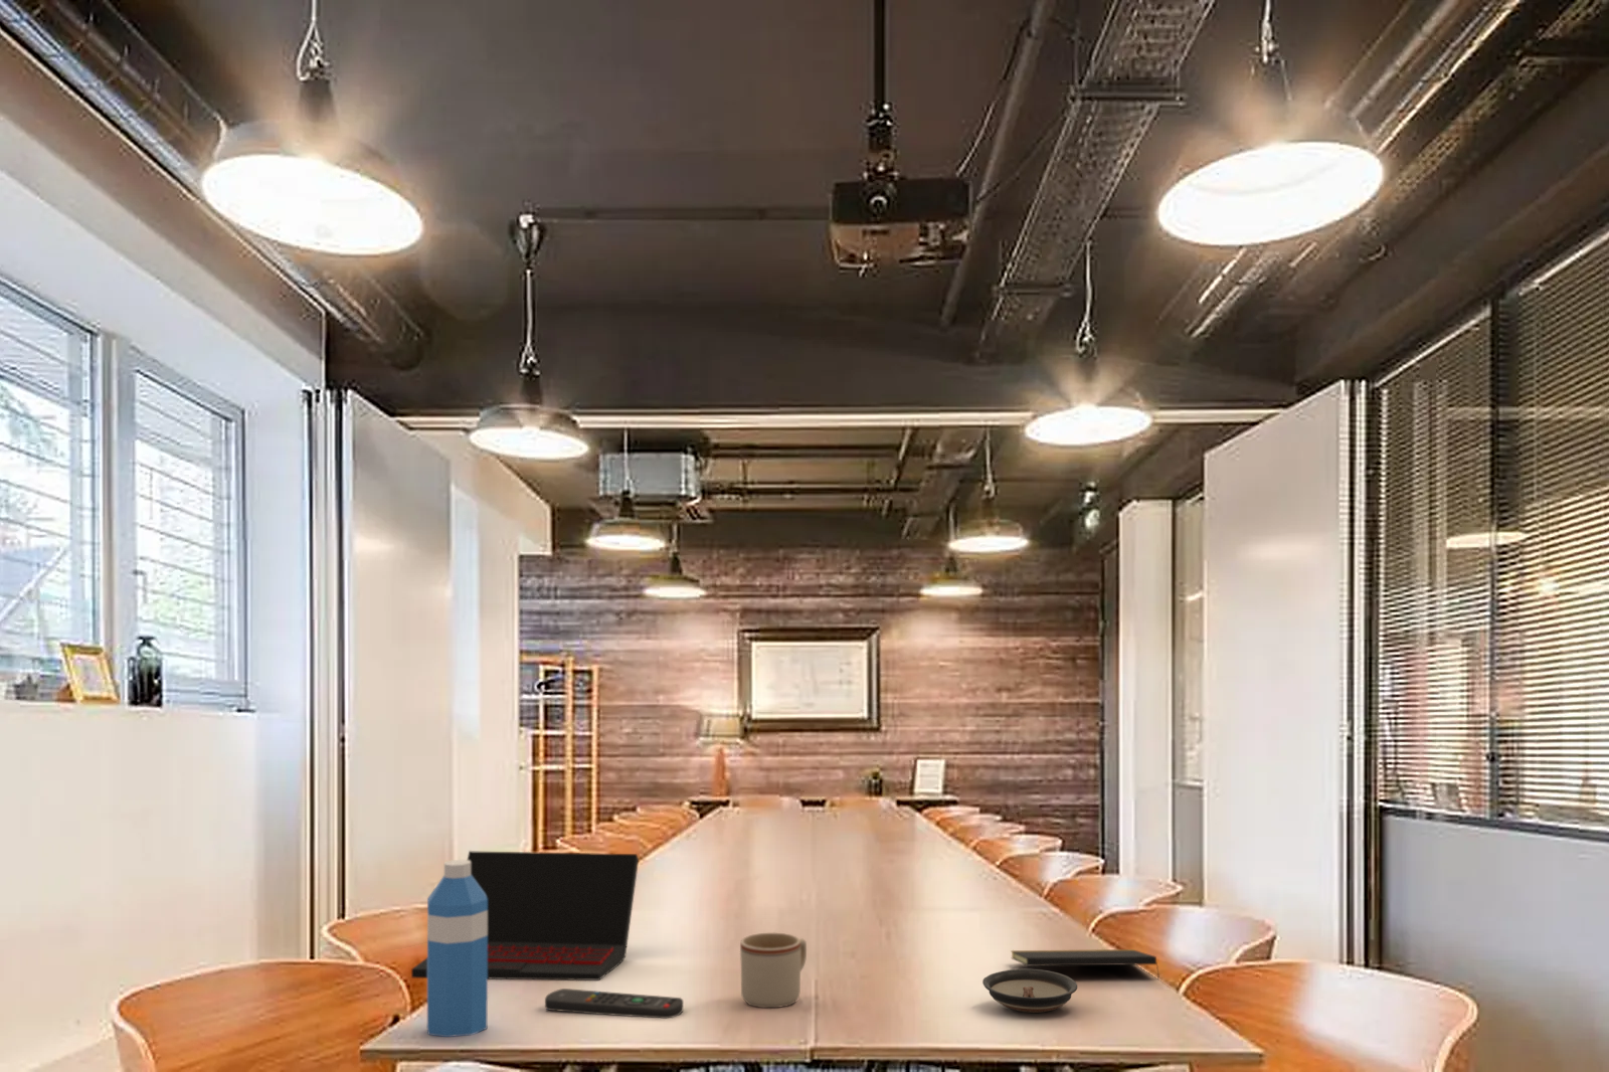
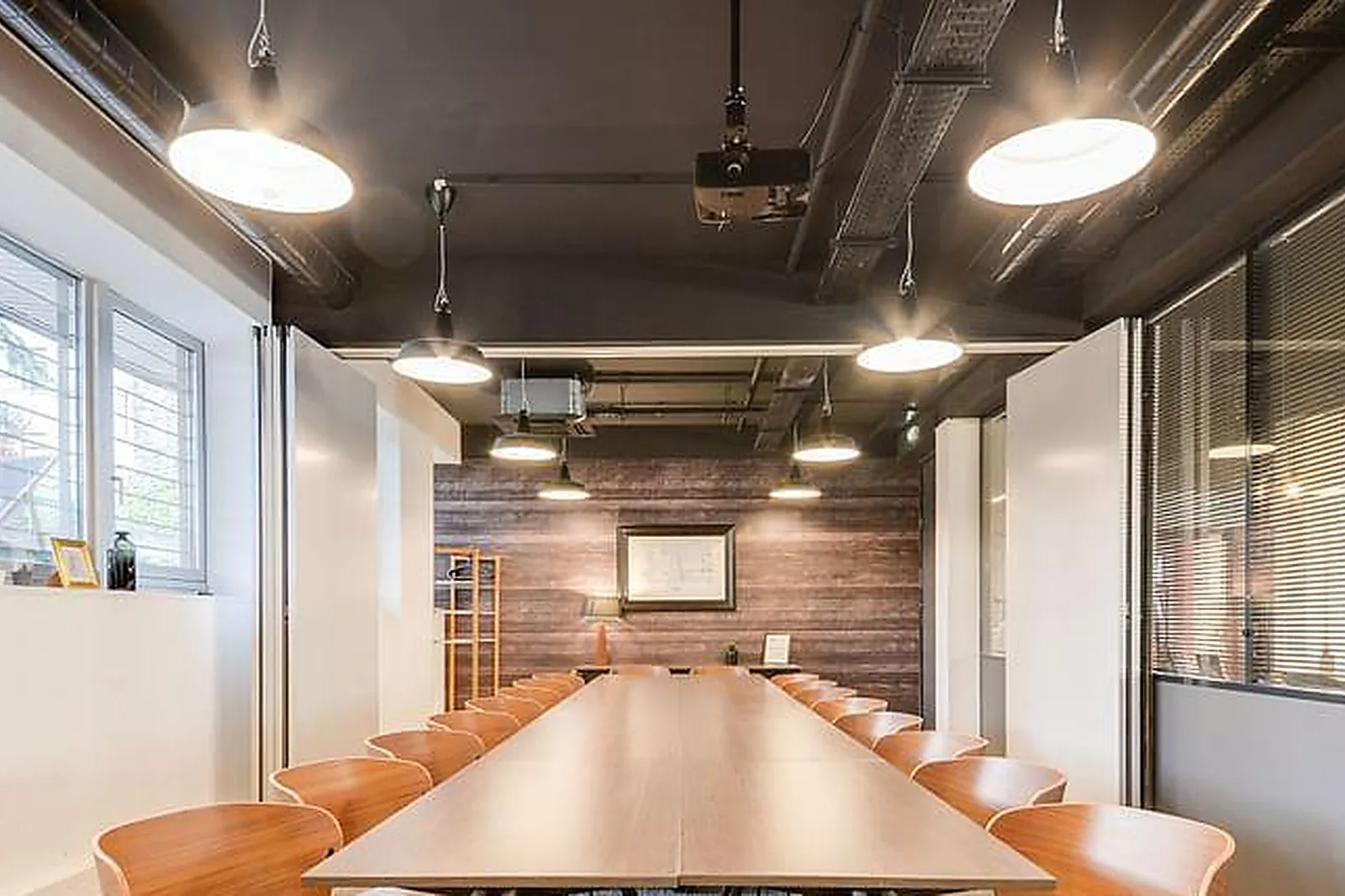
- mug [739,932,807,1009]
- saucer [981,968,1078,1013]
- notepad [1010,949,1160,981]
- remote control [544,987,684,1018]
- laptop [410,849,640,981]
- water bottle [426,859,489,1037]
